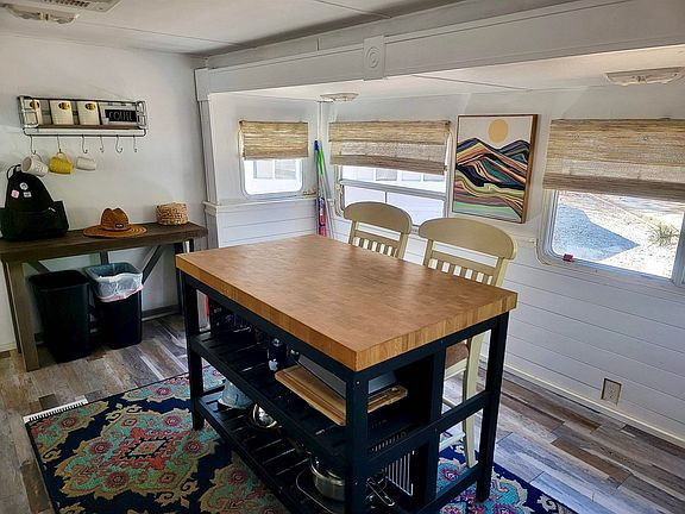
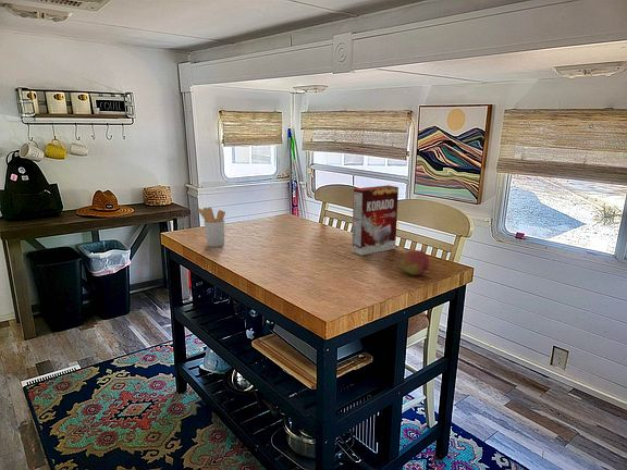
+ cereal box [351,184,399,257]
+ utensil holder [197,207,226,248]
+ fruit [399,249,430,276]
